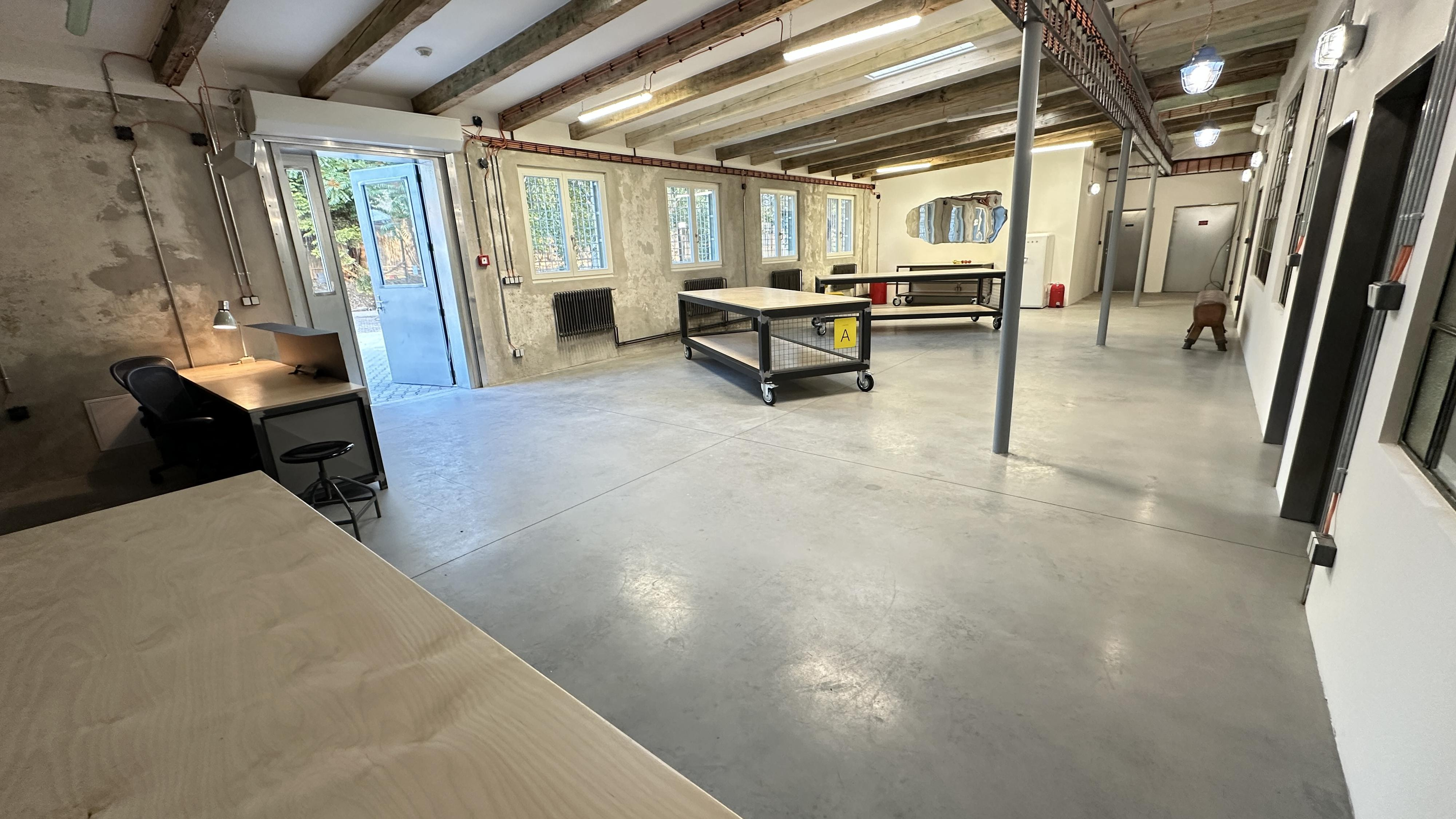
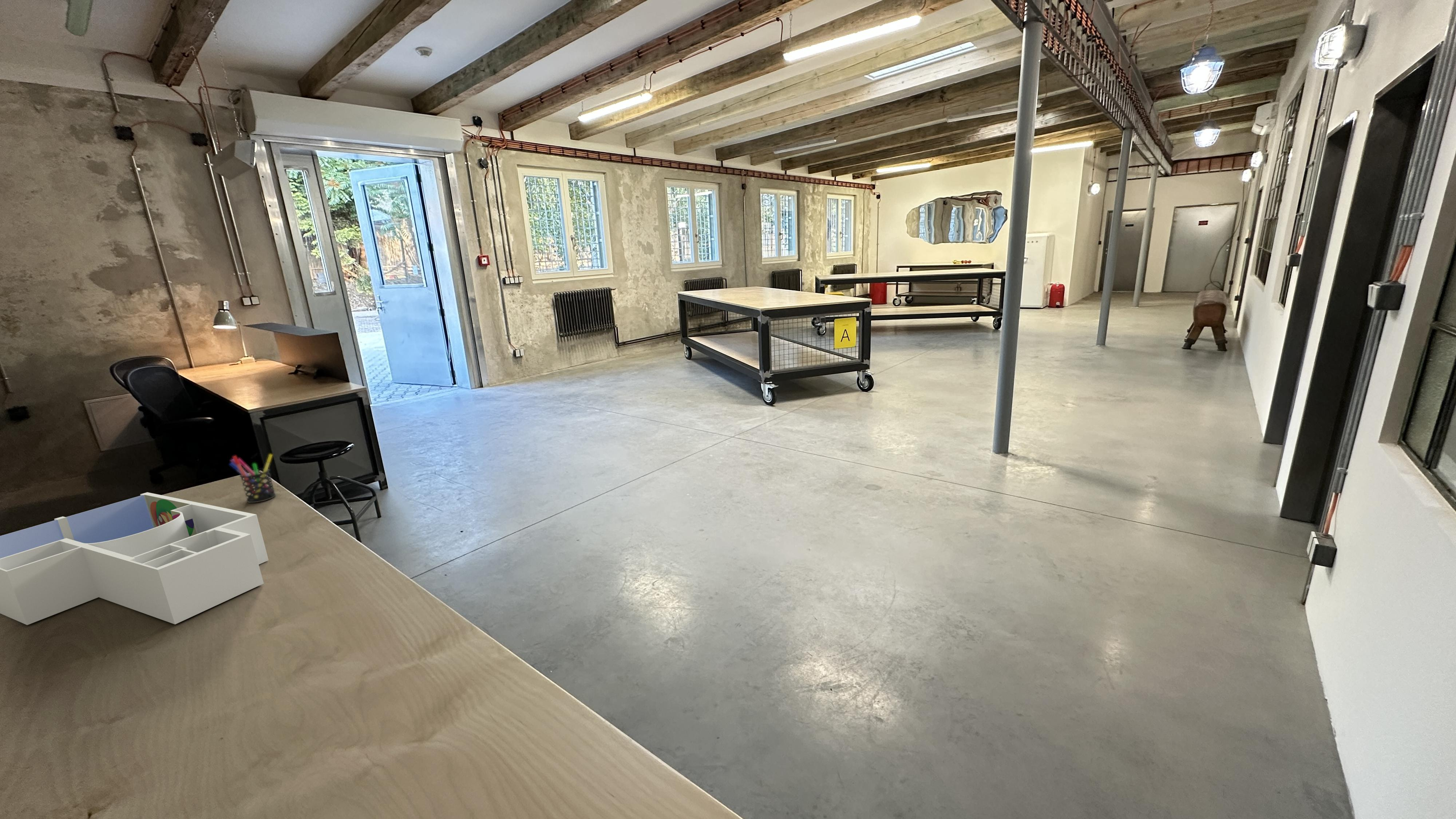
+ pen holder [229,454,276,503]
+ desk organizer [0,492,269,625]
